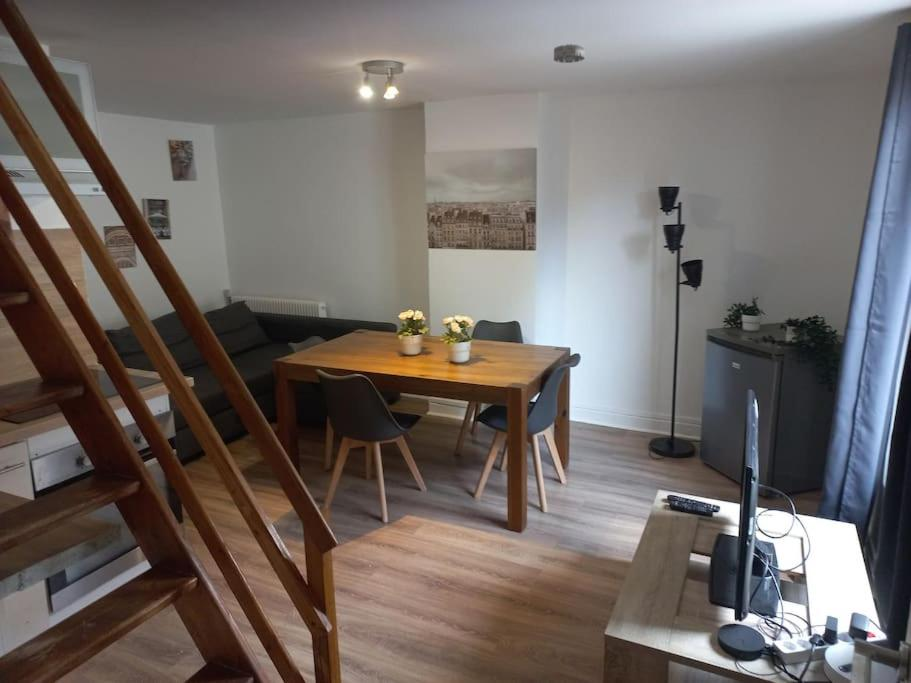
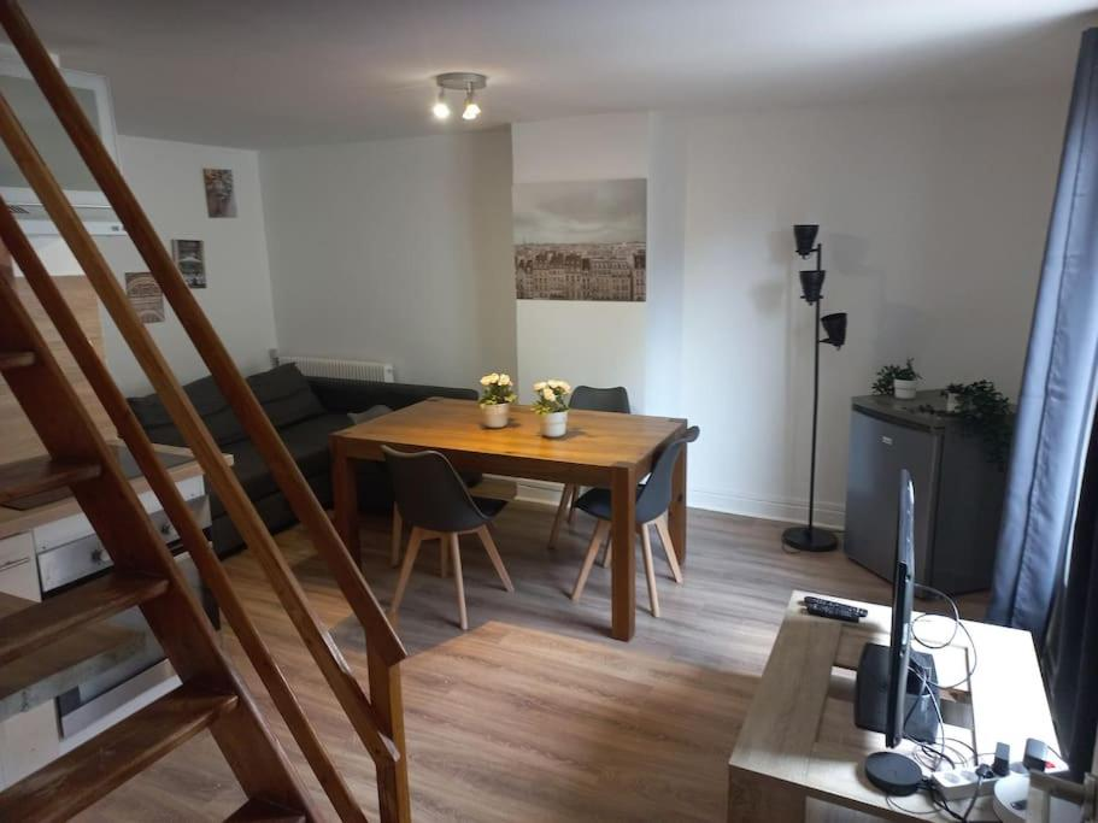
- smoke detector [553,43,586,64]
